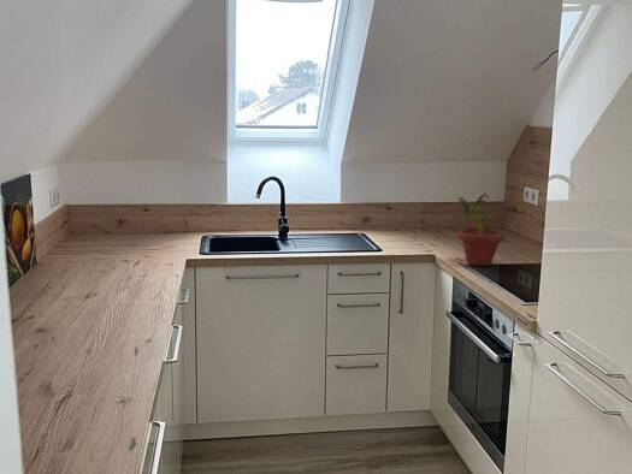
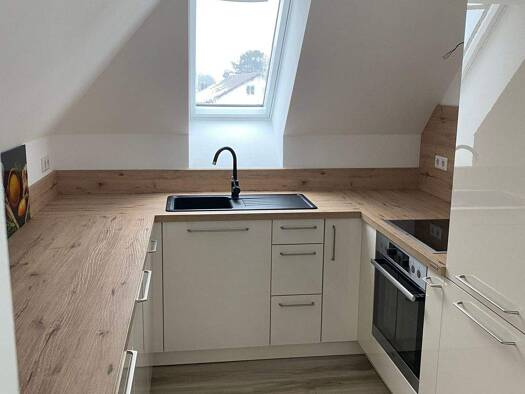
- potted plant [455,191,506,267]
